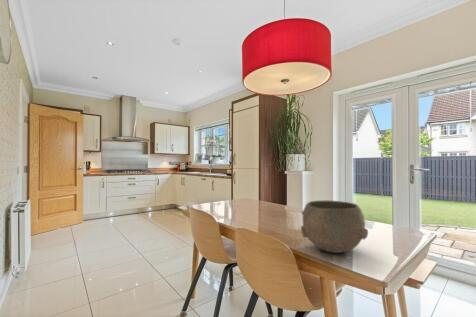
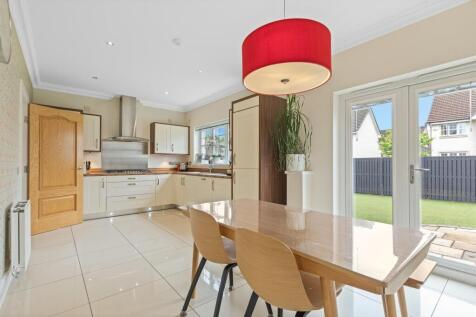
- bowl [300,200,369,254]
